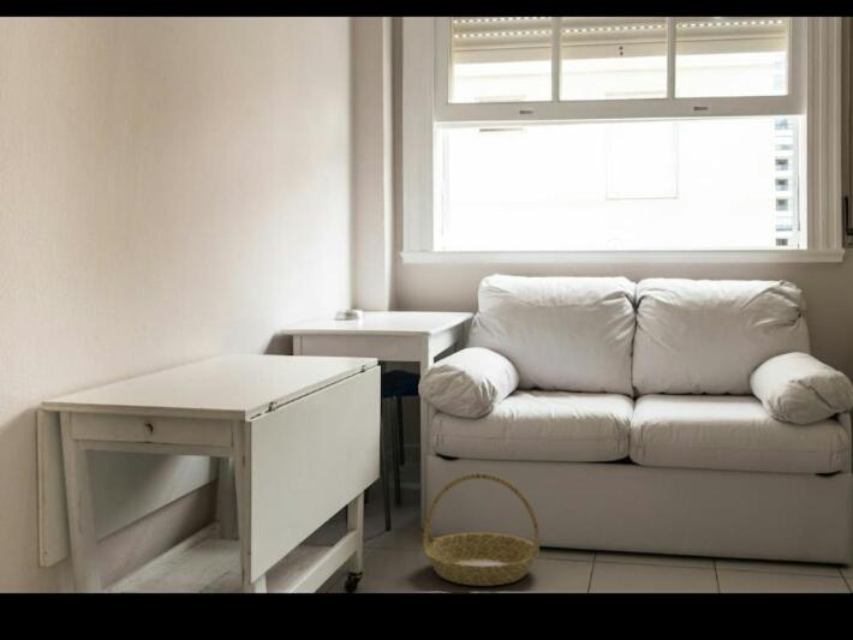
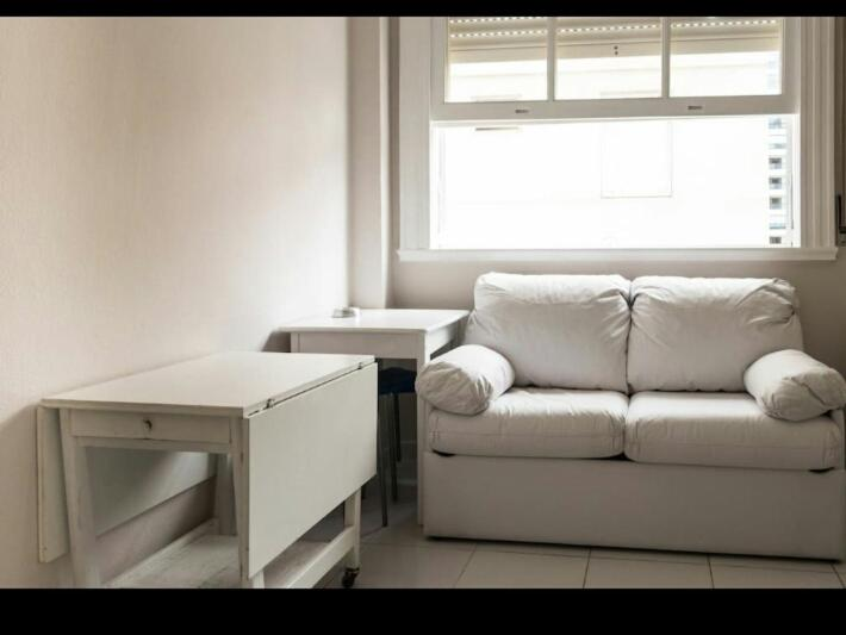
- basket [422,472,541,587]
